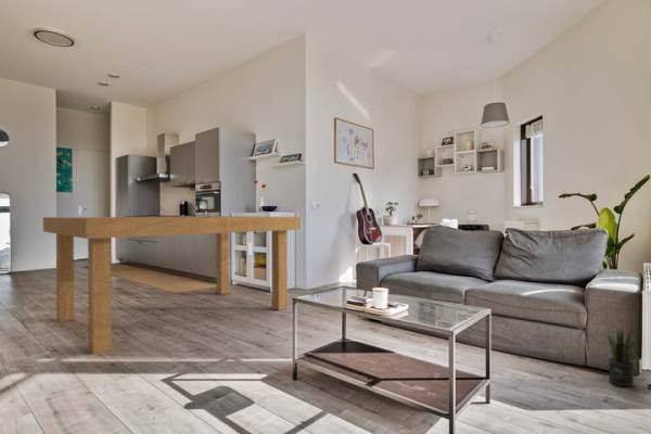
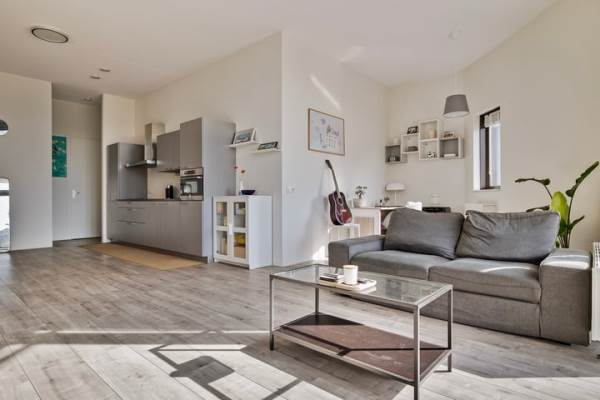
- potted plant [607,327,638,388]
- dining table [42,215,302,356]
